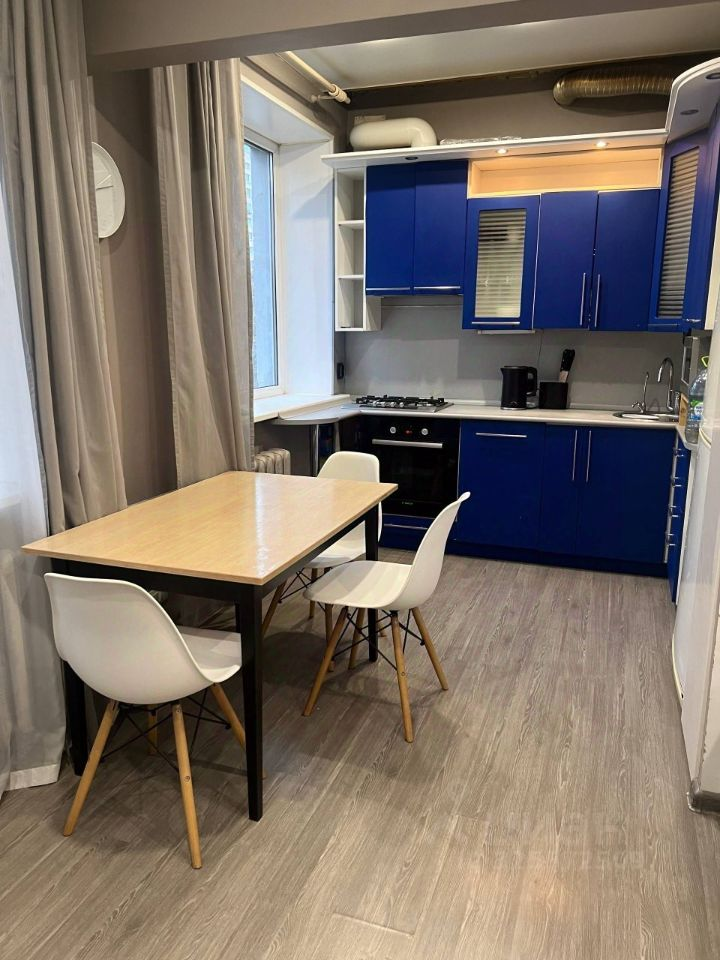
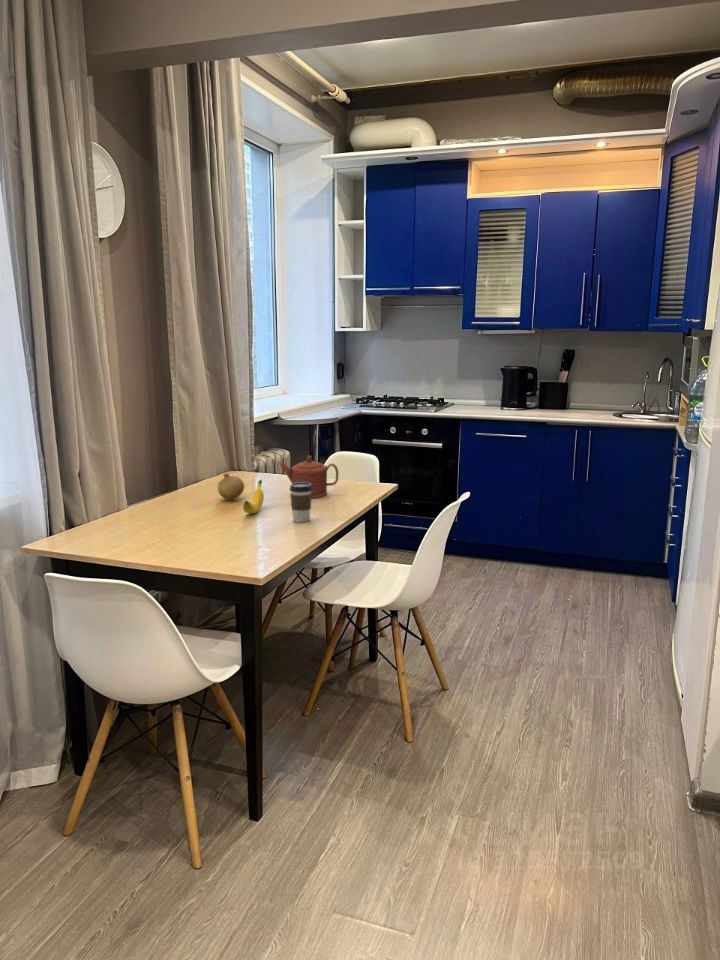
+ coffee cup [288,482,313,523]
+ banana [242,479,265,514]
+ fruit [217,472,245,500]
+ teapot [278,455,339,499]
